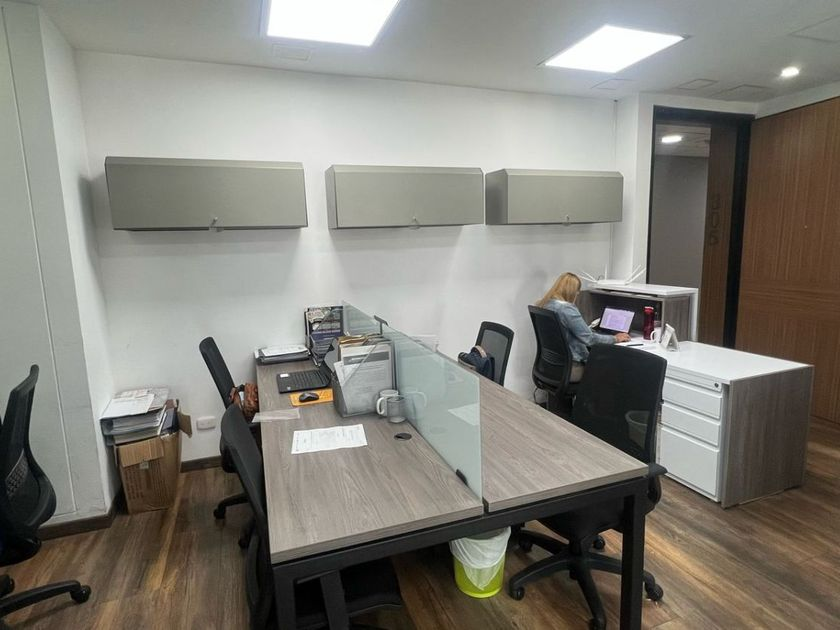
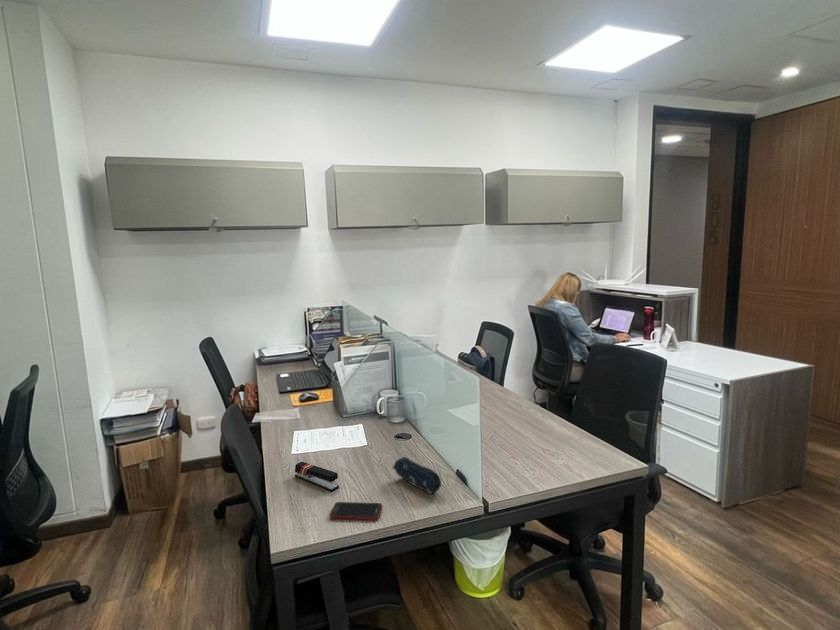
+ stapler [294,461,340,492]
+ cell phone [329,501,383,521]
+ pencil case [392,456,442,495]
